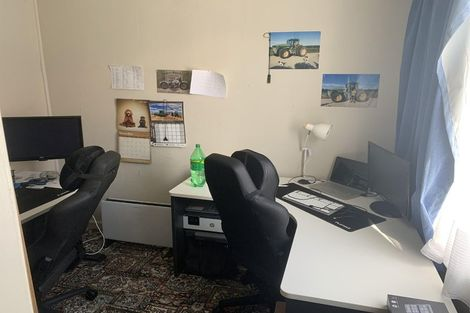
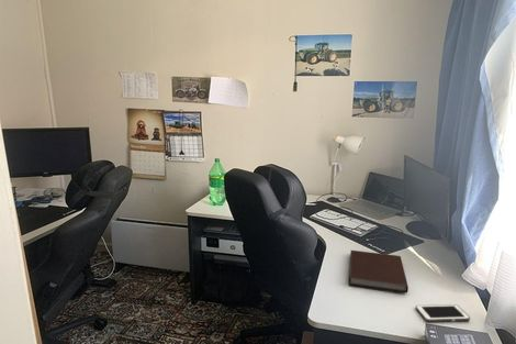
+ notebook [348,249,410,293]
+ cell phone [415,303,471,323]
